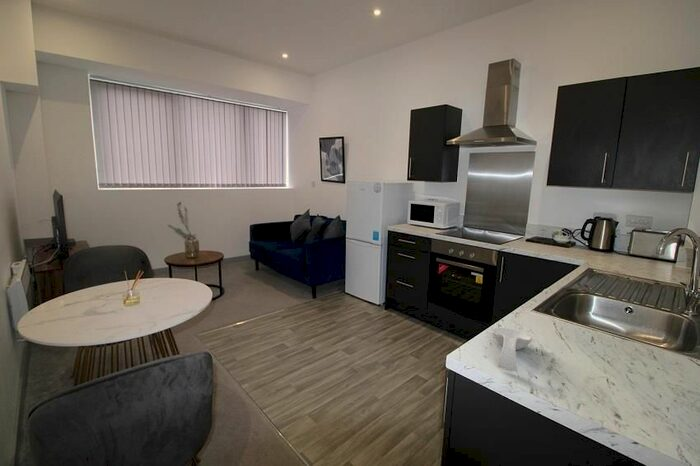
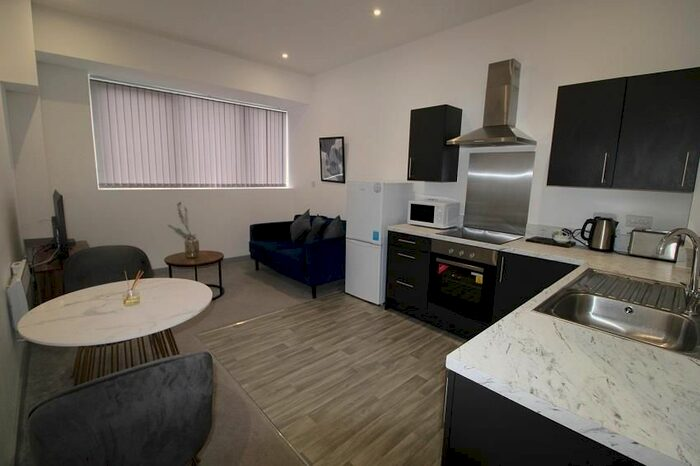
- spoon rest [491,327,533,372]
